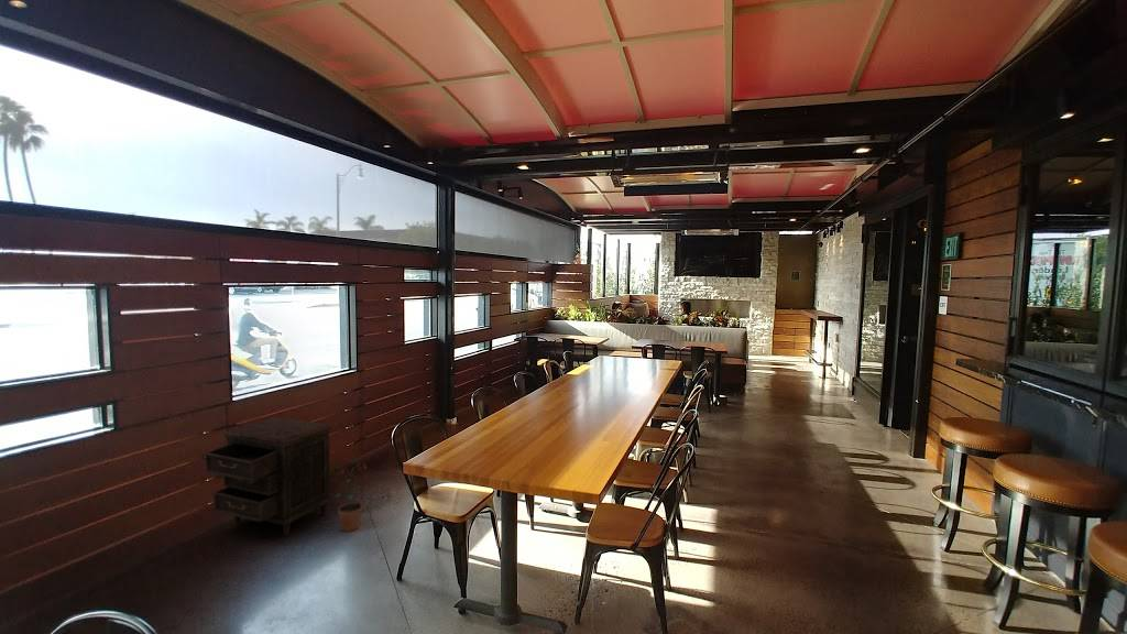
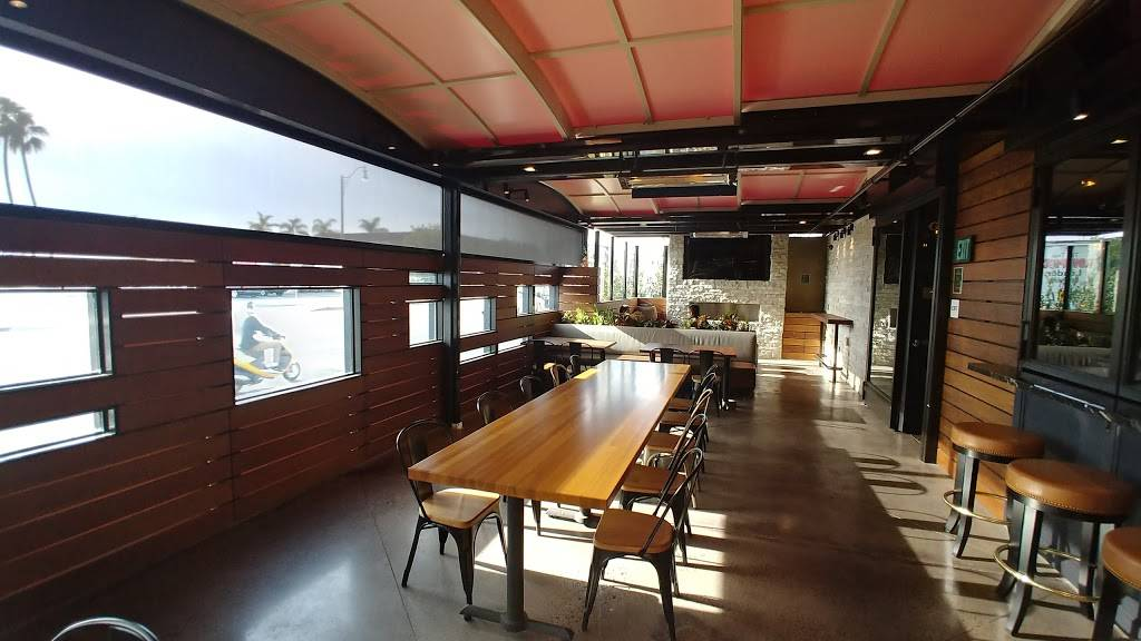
- nightstand [204,416,333,537]
- potted plant [332,461,370,533]
